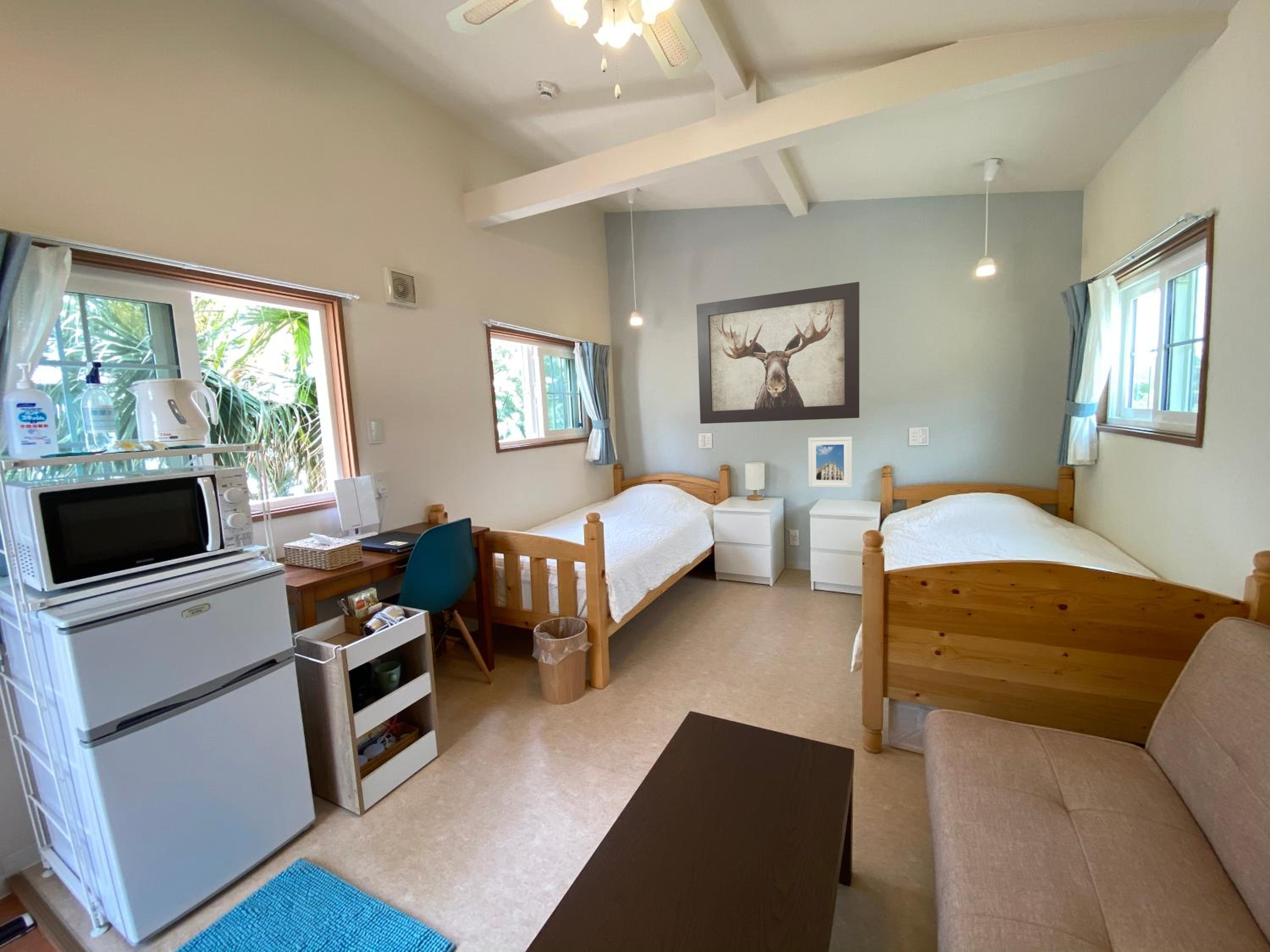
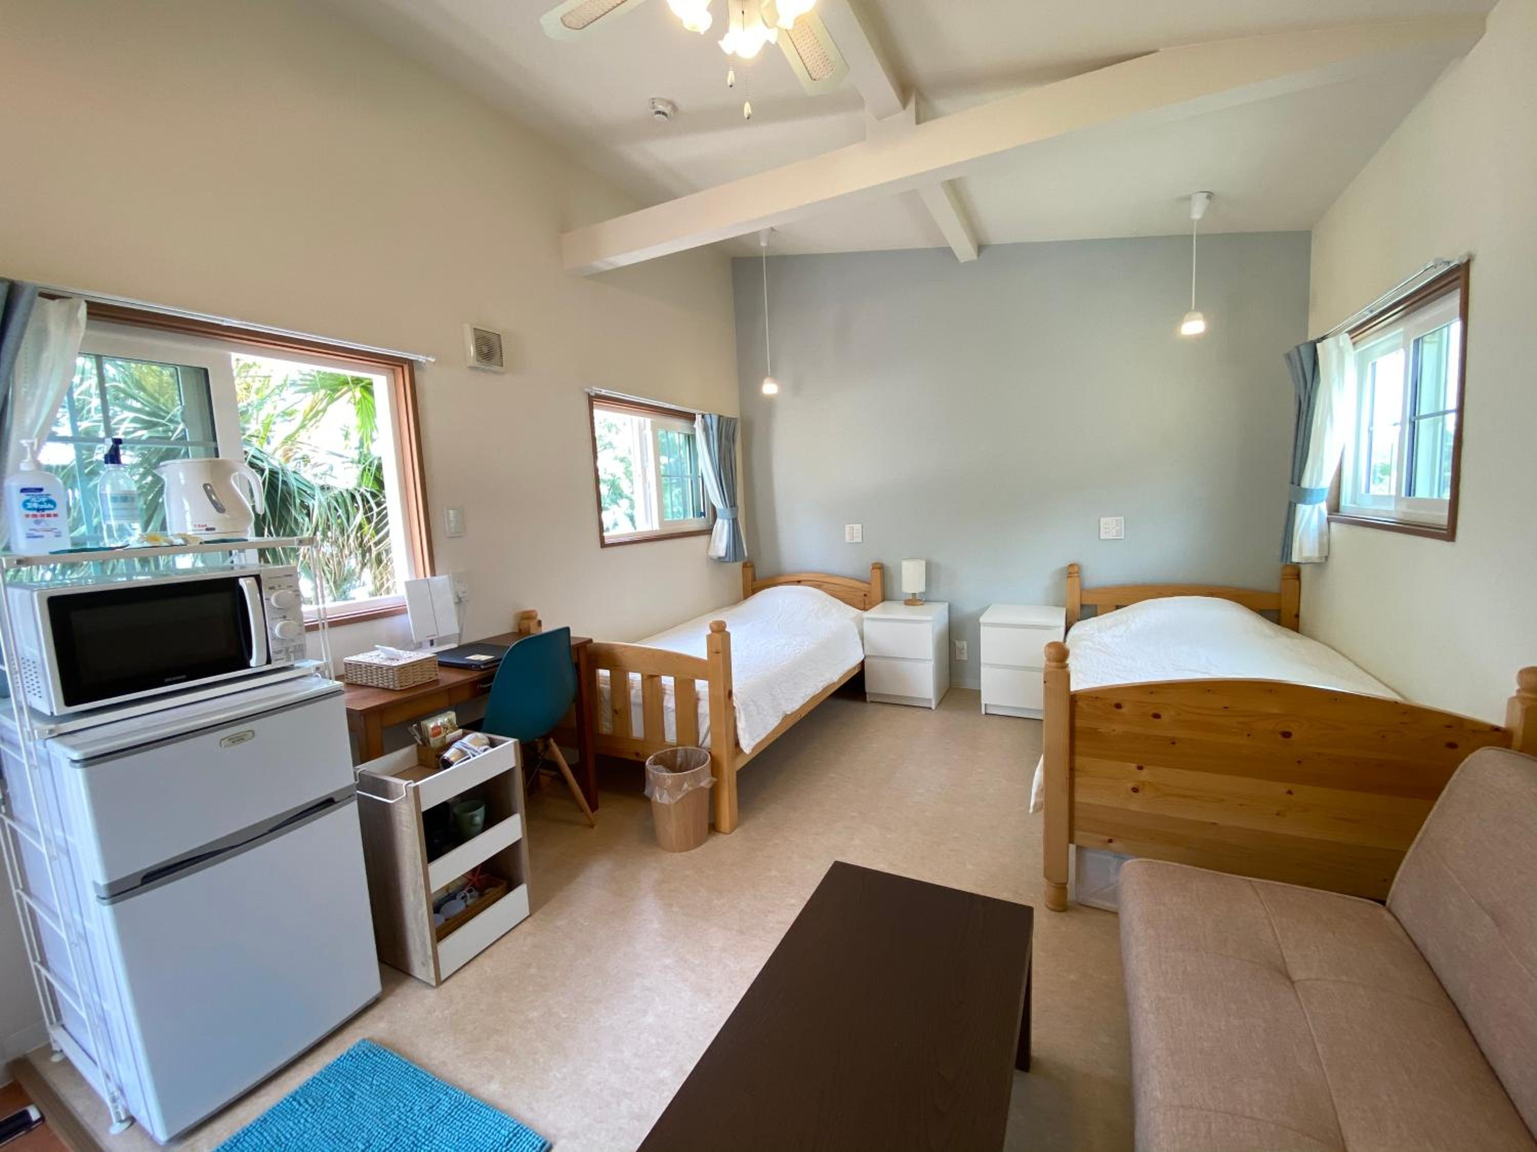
- wall art [696,281,860,424]
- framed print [808,436,853,488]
